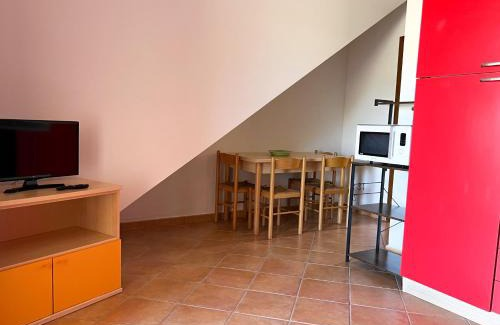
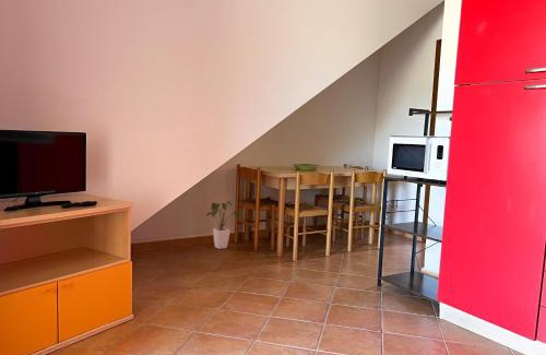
+ house plant [205,200,240,250]
